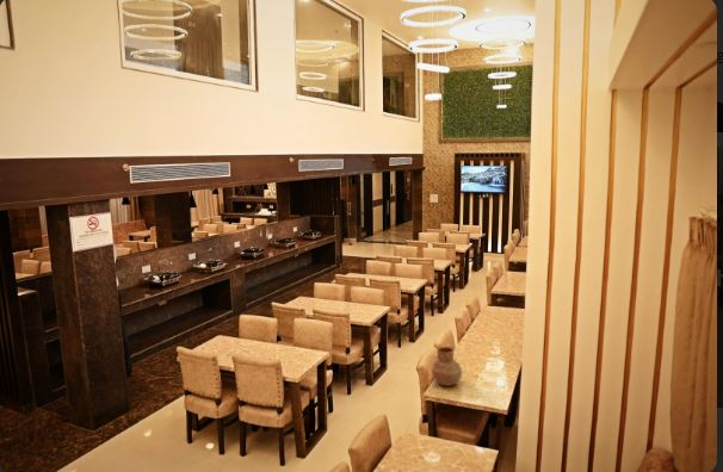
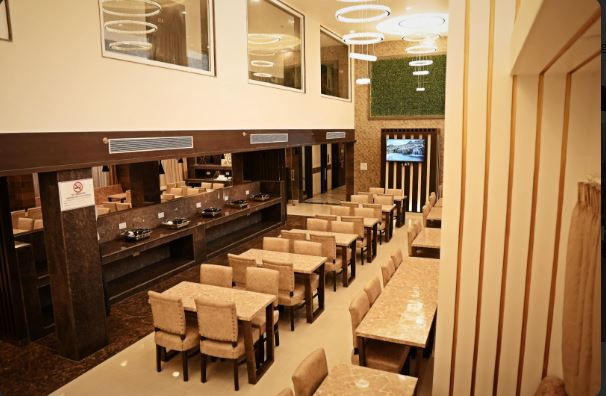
- vase [431,346,463,386]
